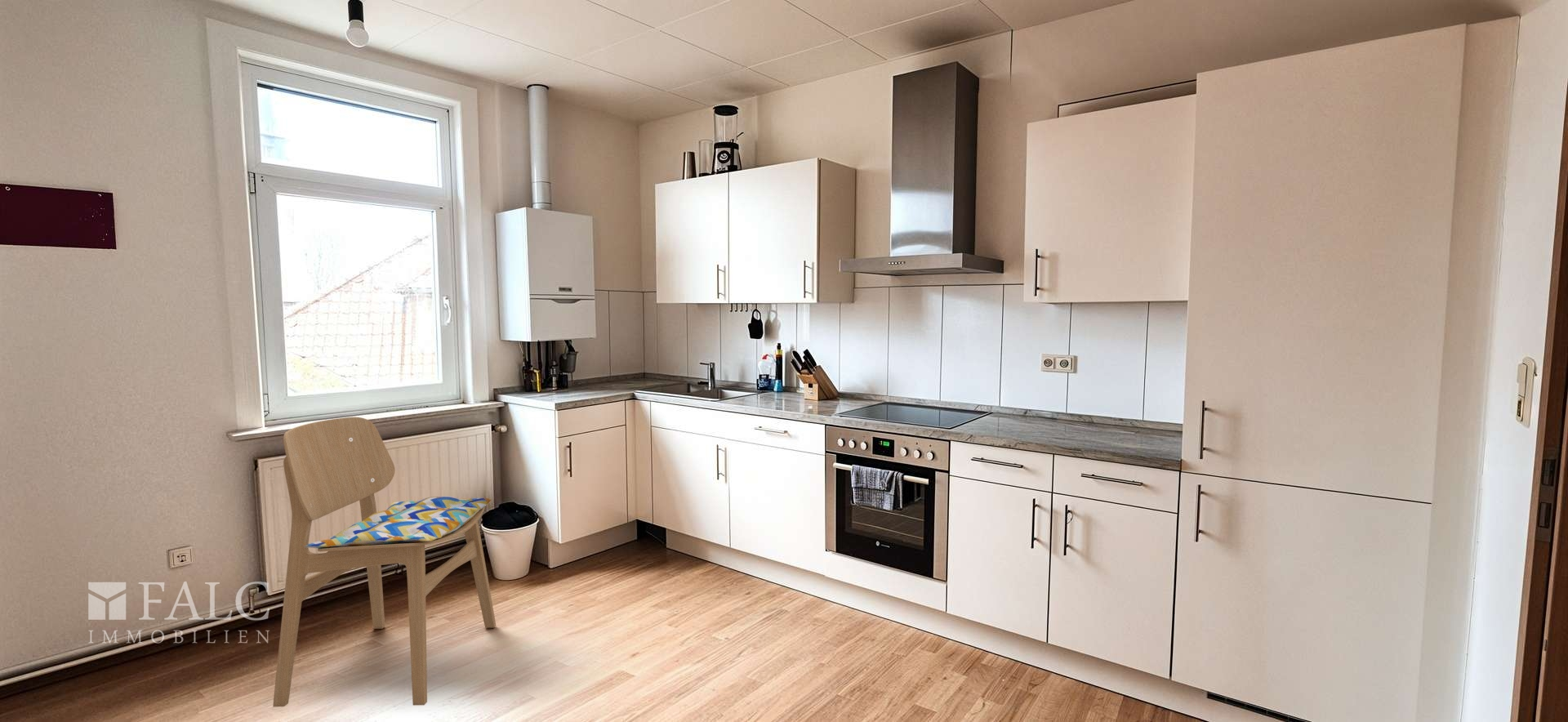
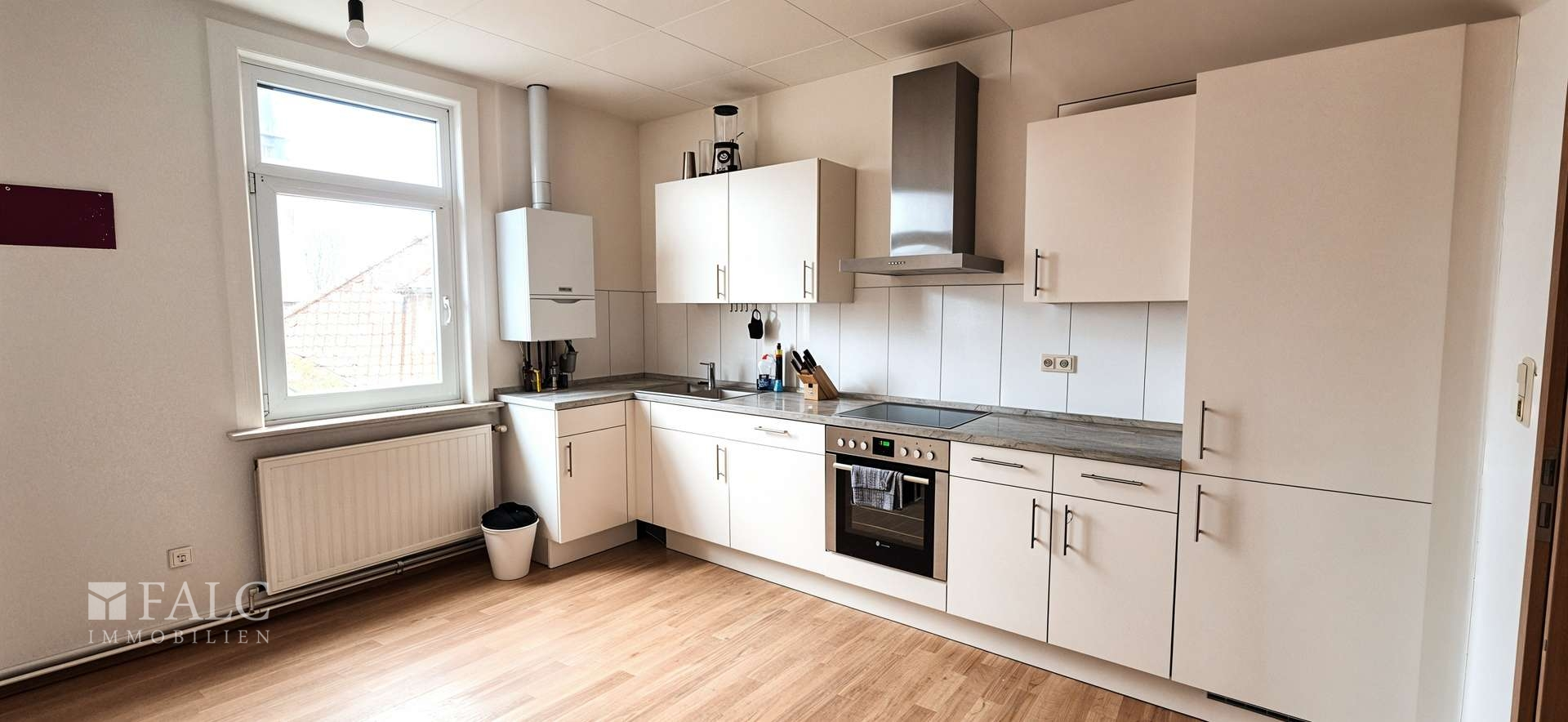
- dining chair [272,417,497,707]
